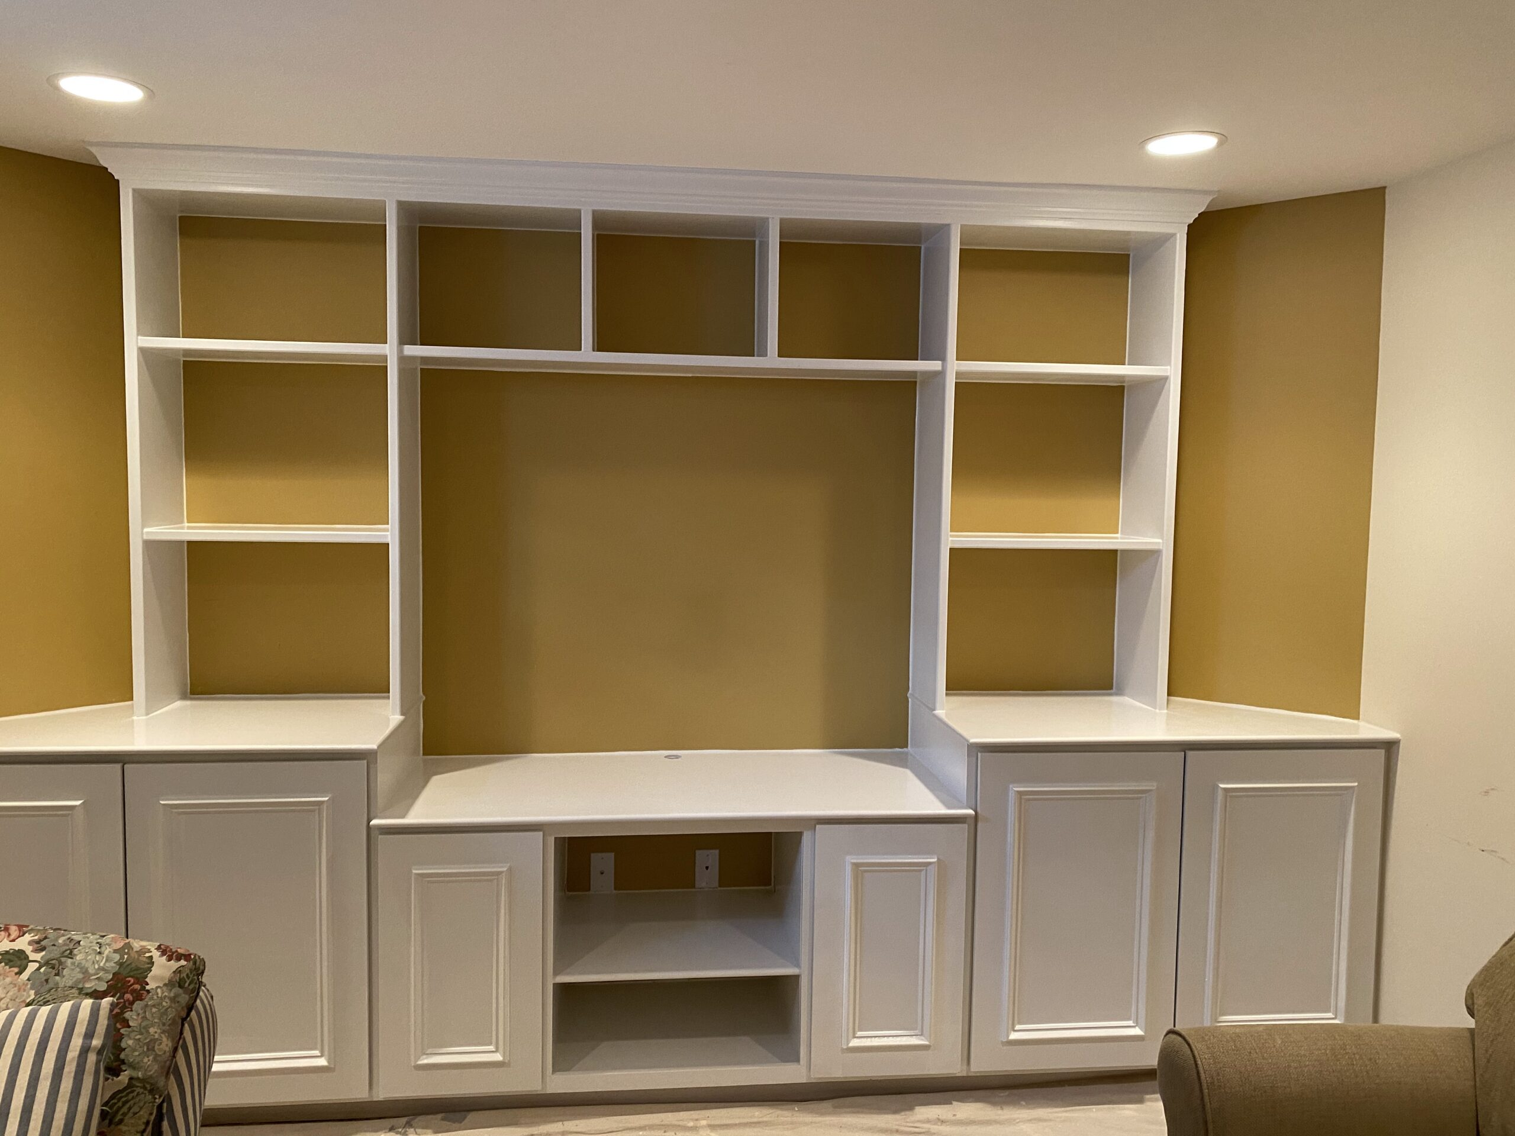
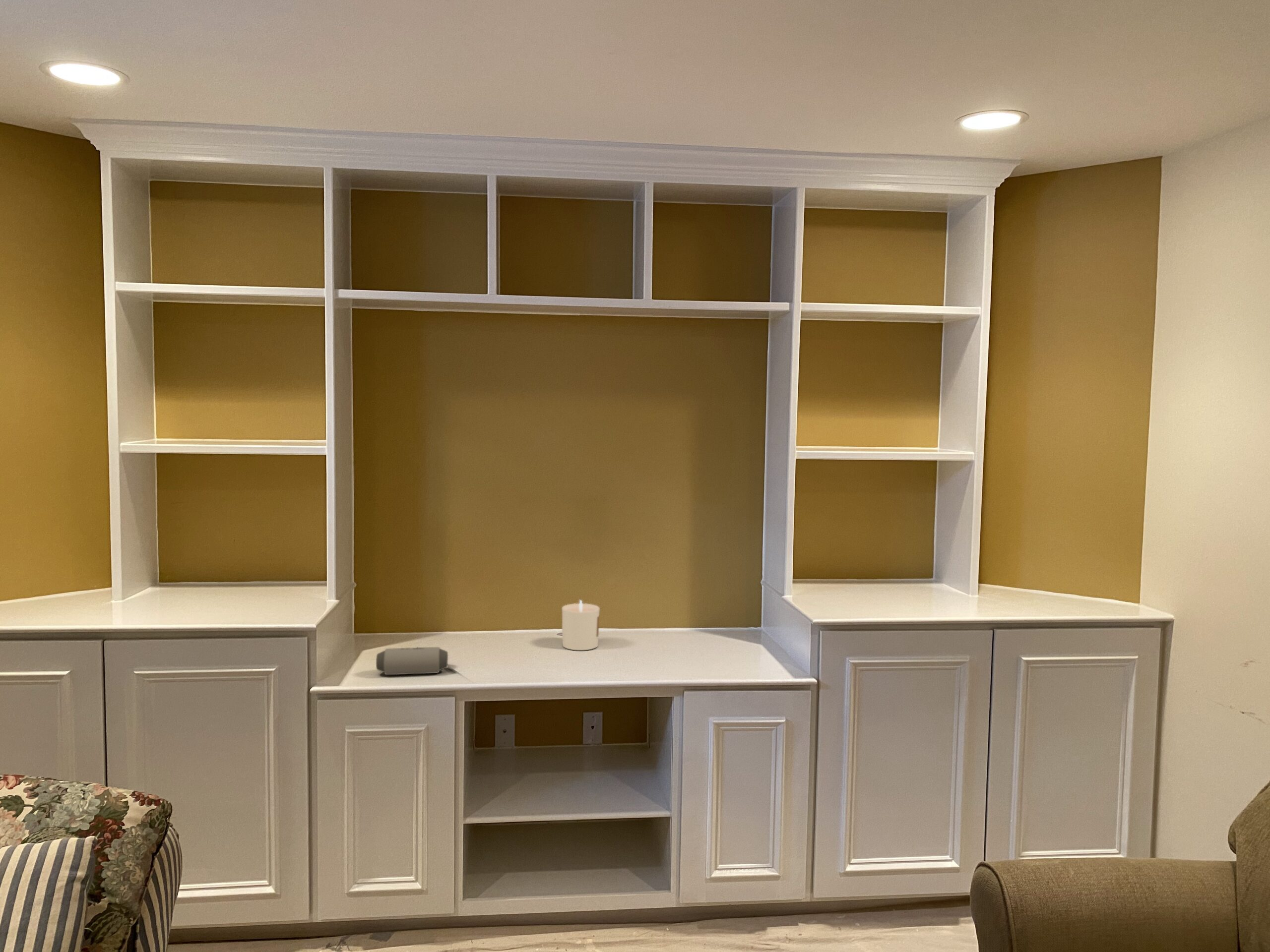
+ speaker [376,647,448,675]
+ candle [562,599,600,651]
